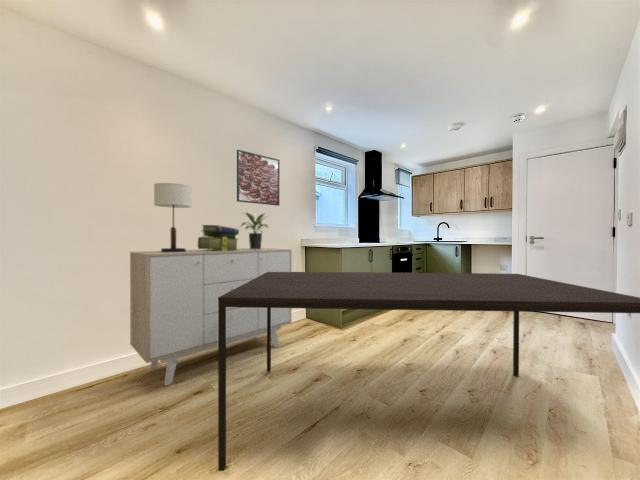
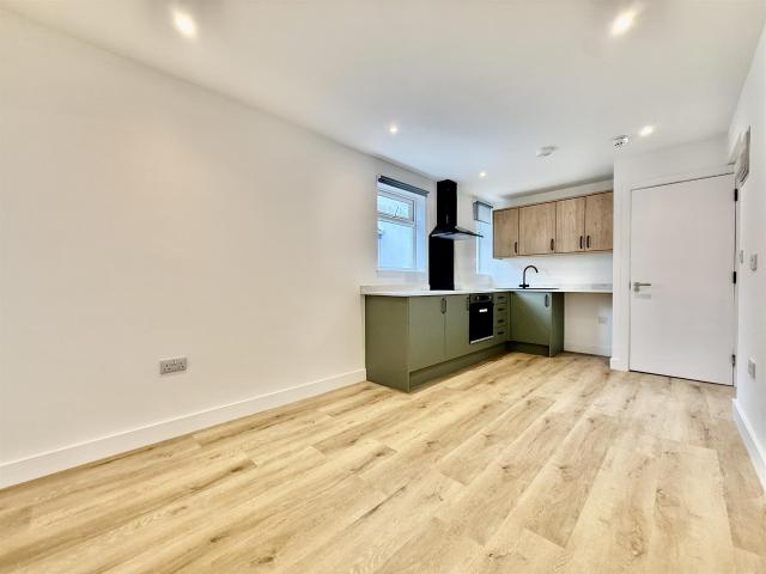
- potted plant [238,211,269,249]
- dining table [217,271,640,472]
- stack of books [197,224,240,251]
- sideboard [129,247,293,387]
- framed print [236,149,281,207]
- table lamp [153,182,193,252]
